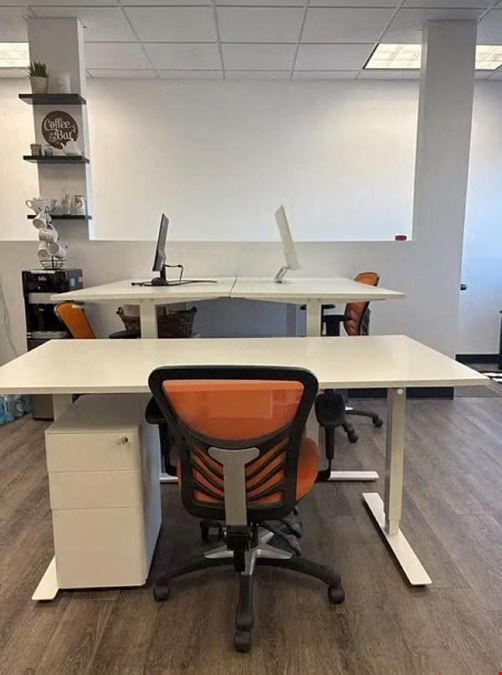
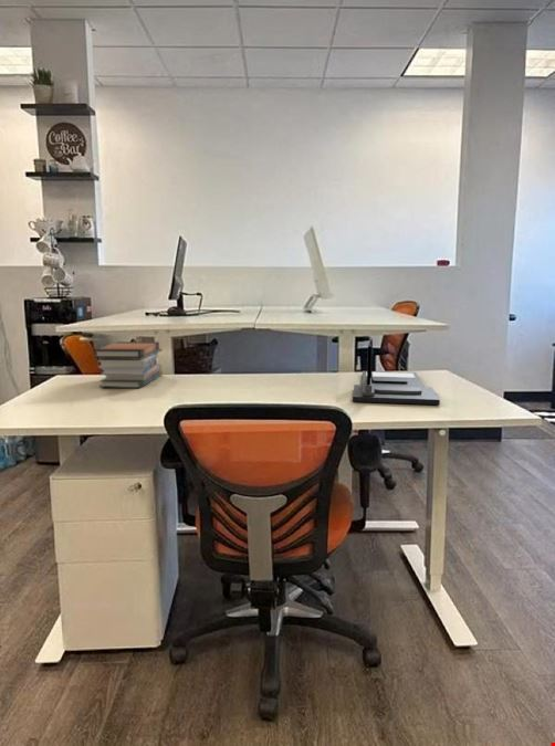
+ book stack [93,340,164,389]
+ desk organizer [352,337,441,406]
